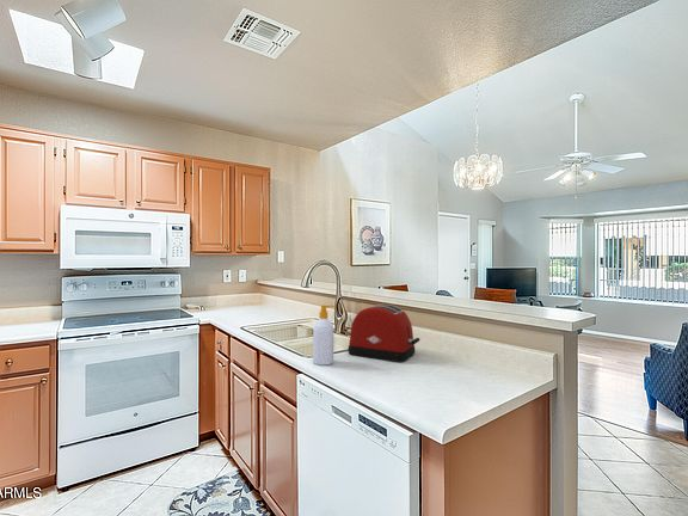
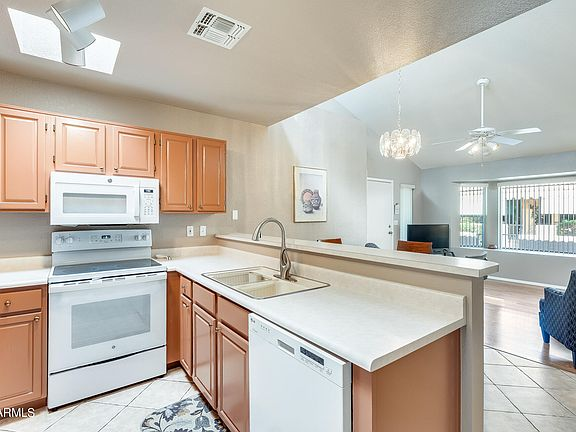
- soap bottle [312,303,337,367]
- toaster [348,303,420,363]
